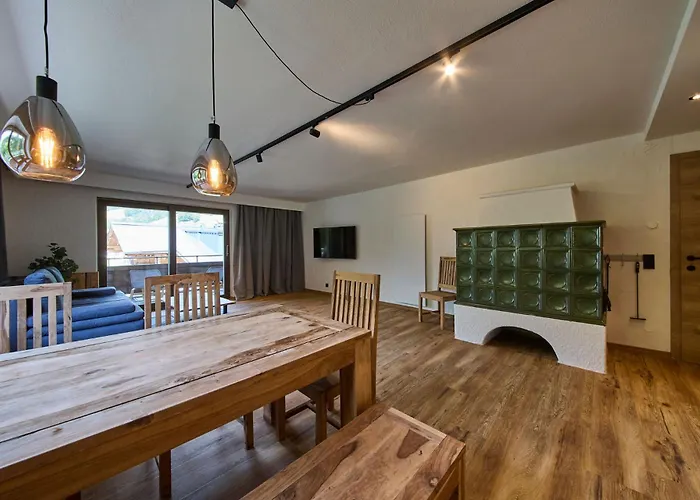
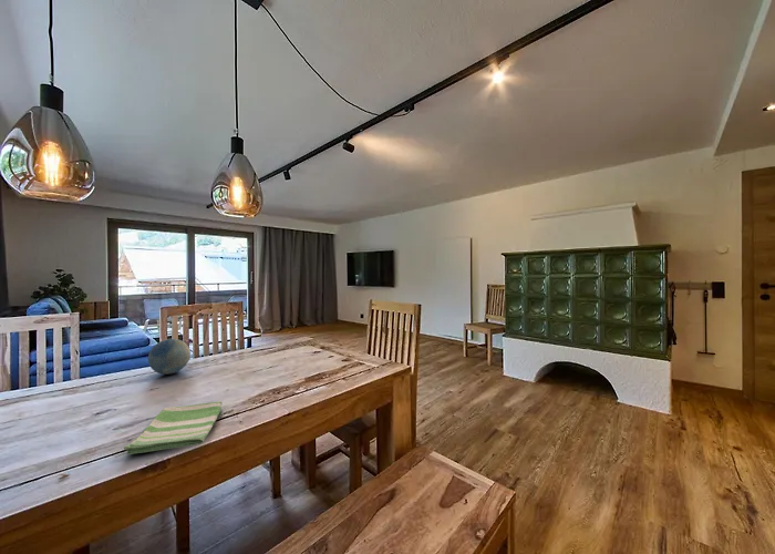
+ dish towel [123,400,224,455]
+ decorative ball [147,338,192,376]
